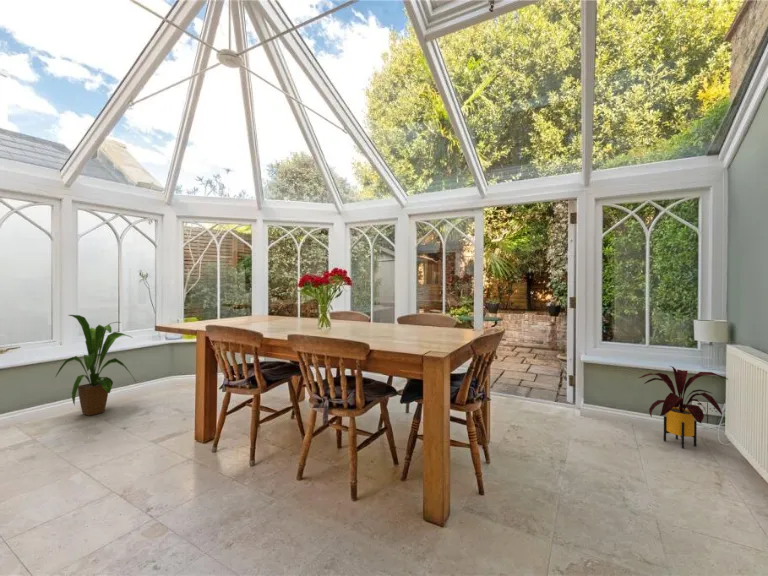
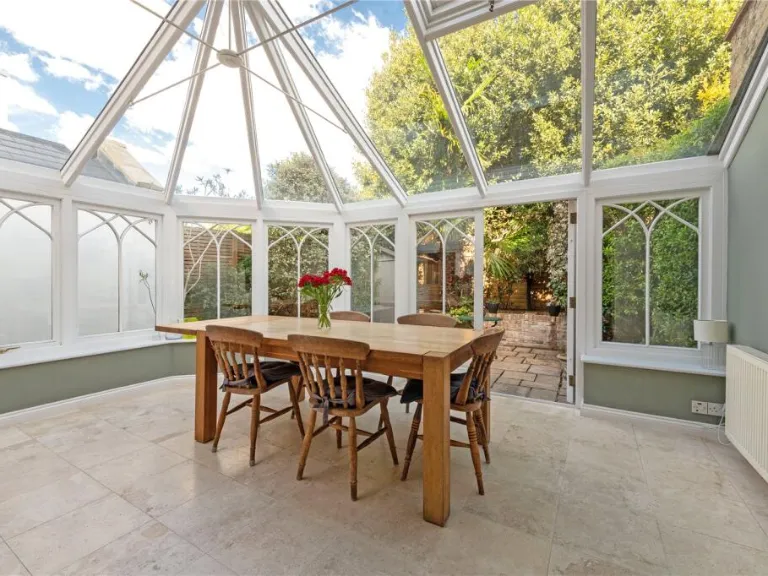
- house plant [638,365,728,449]
- house plant [54,314,137,417]
